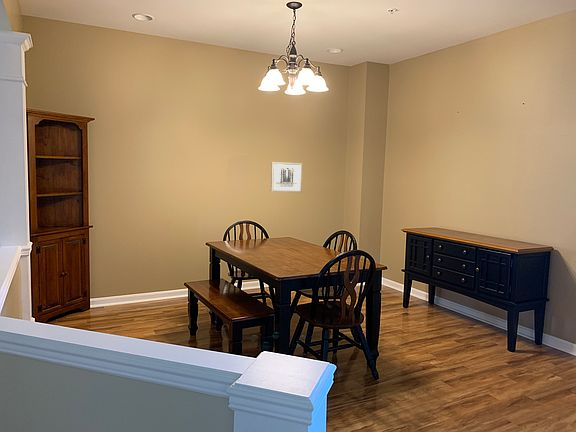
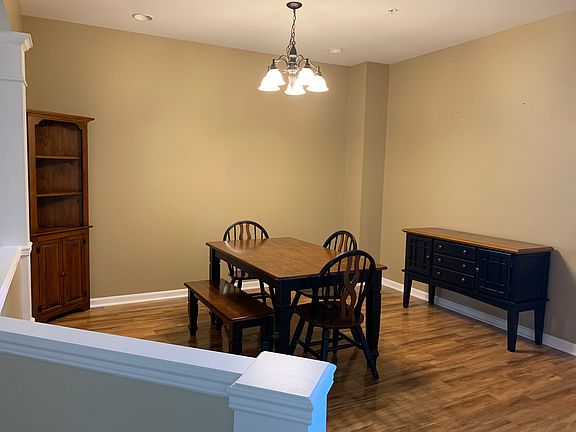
- wall art [270,161,303,193]
